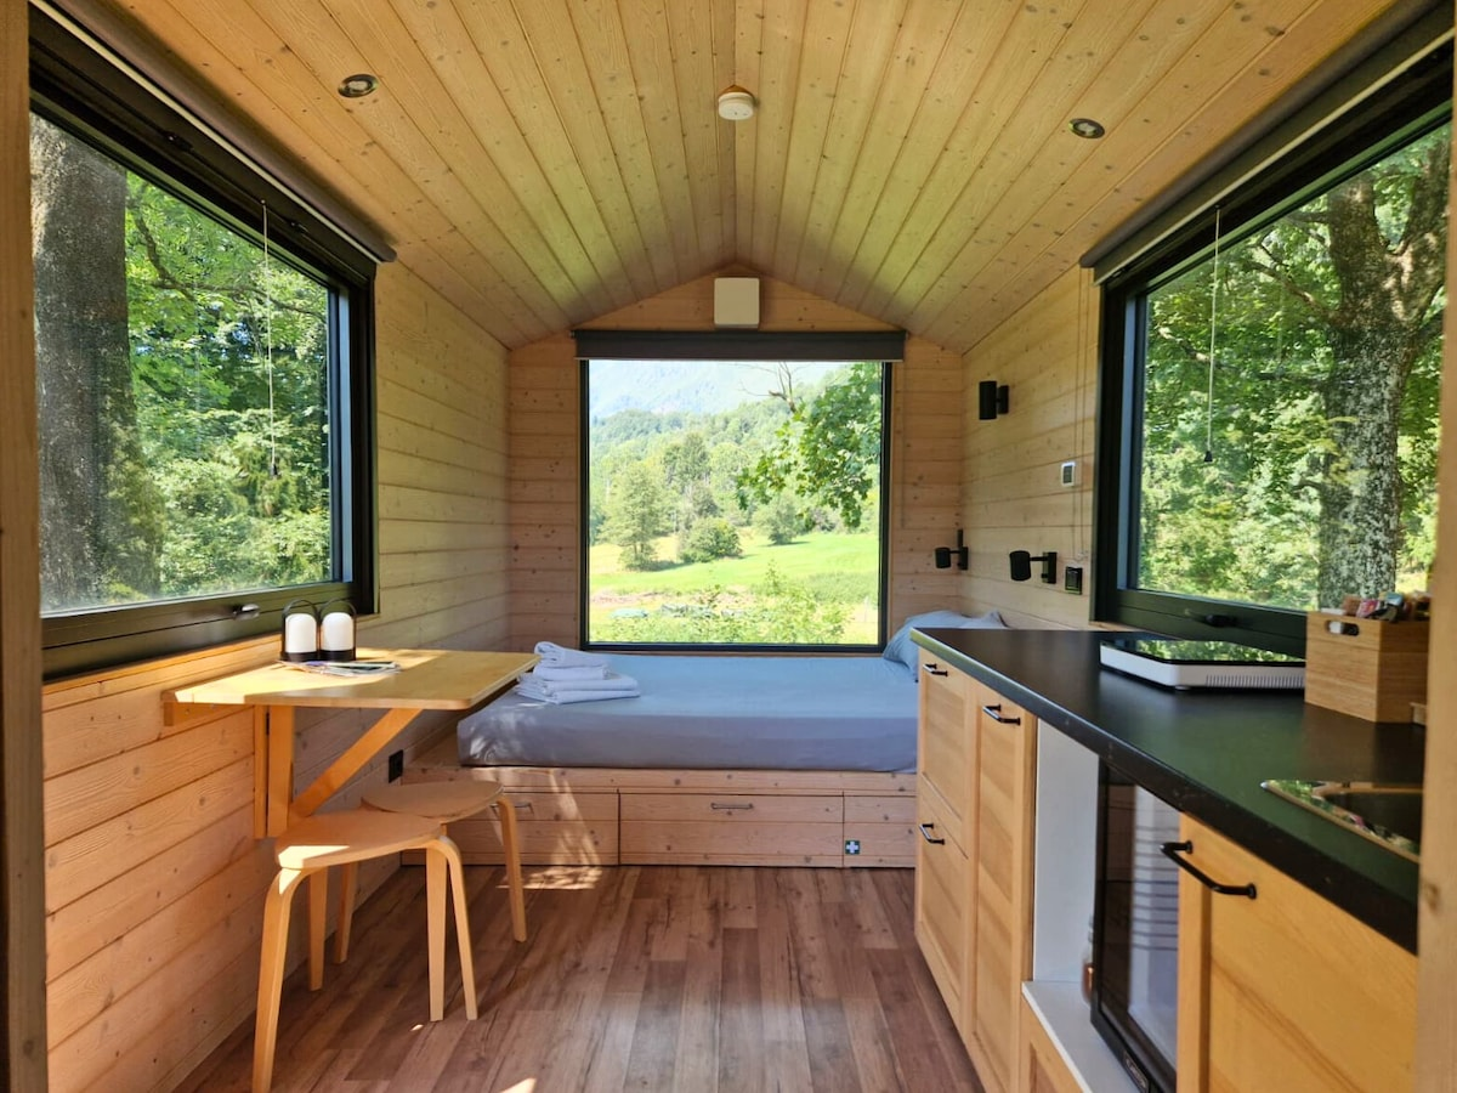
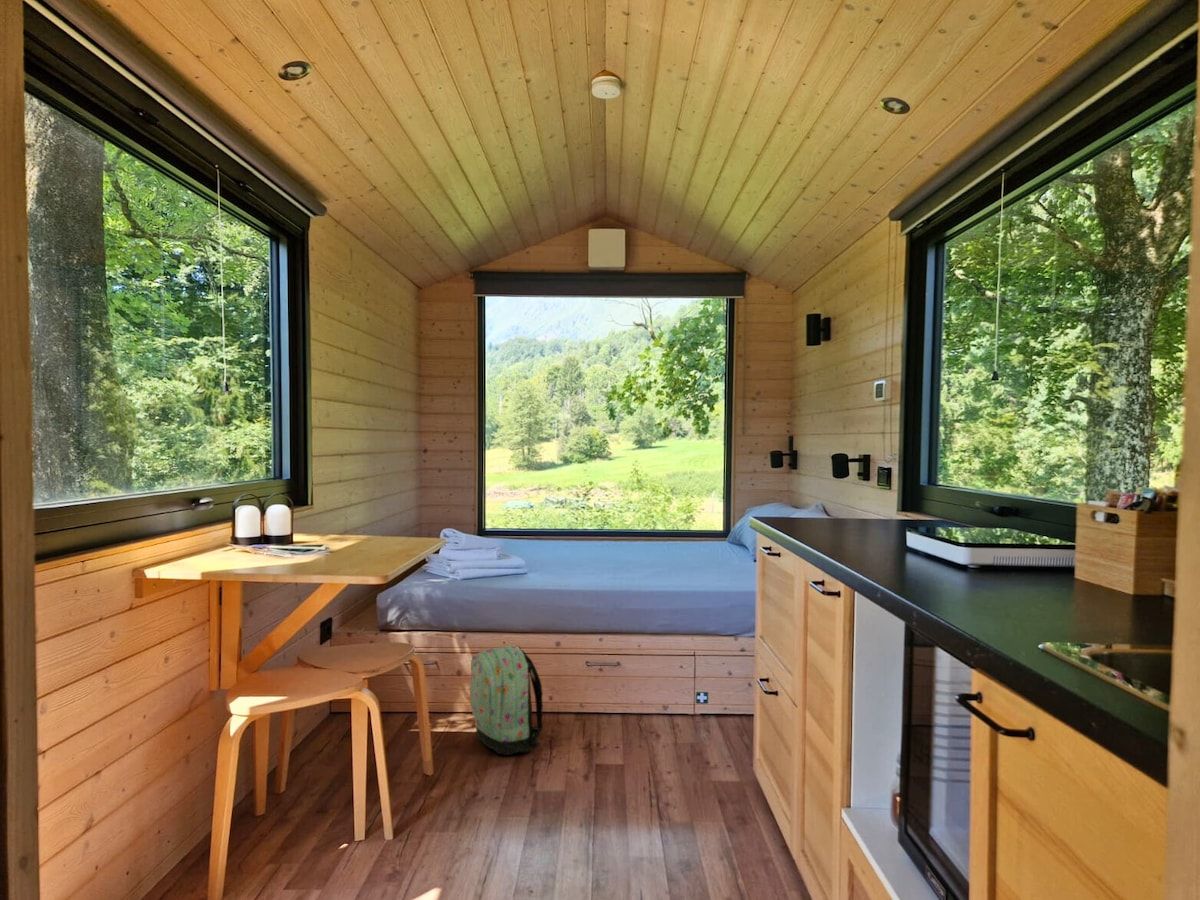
+ backpack [469,644,544,756]
